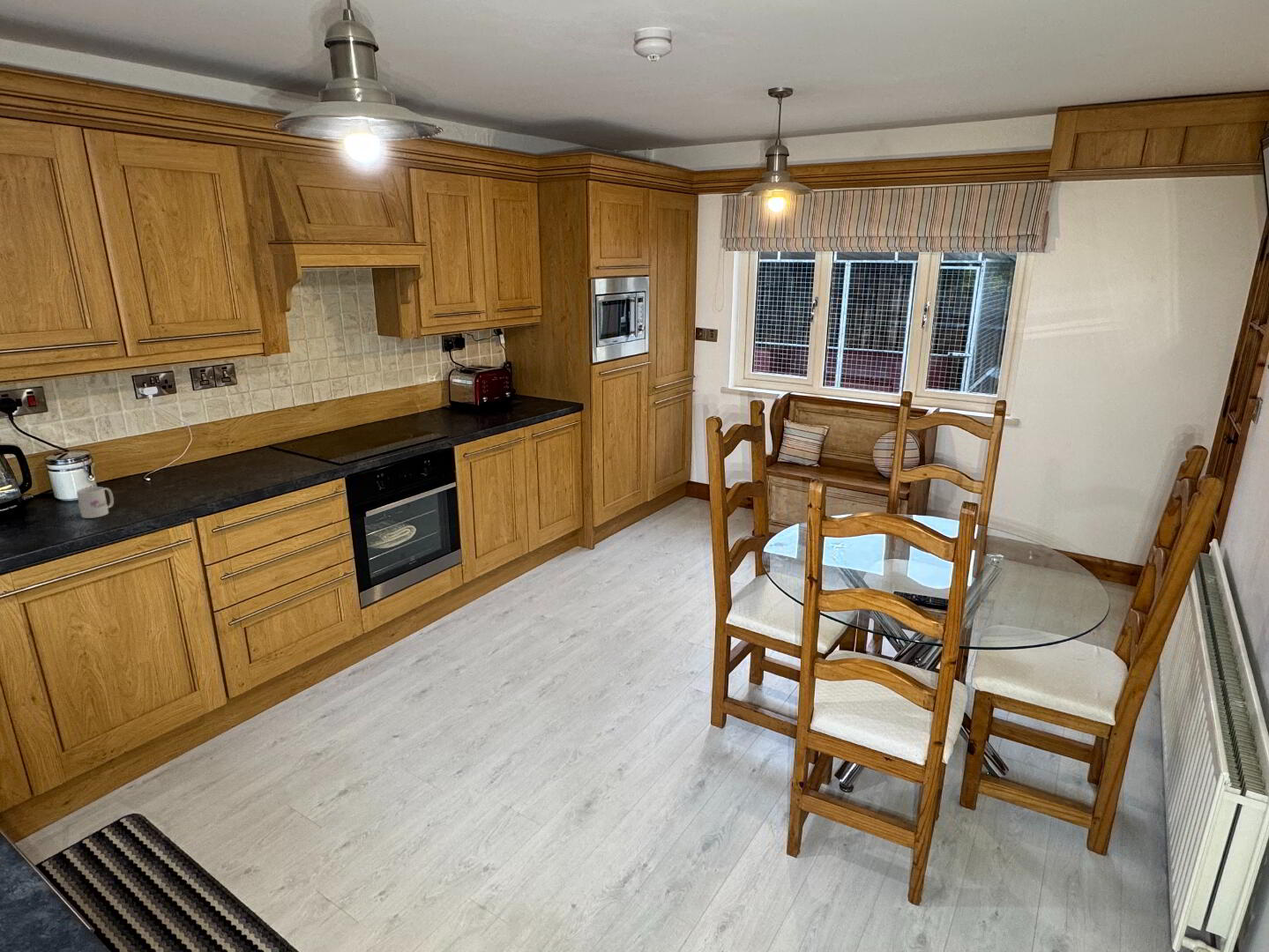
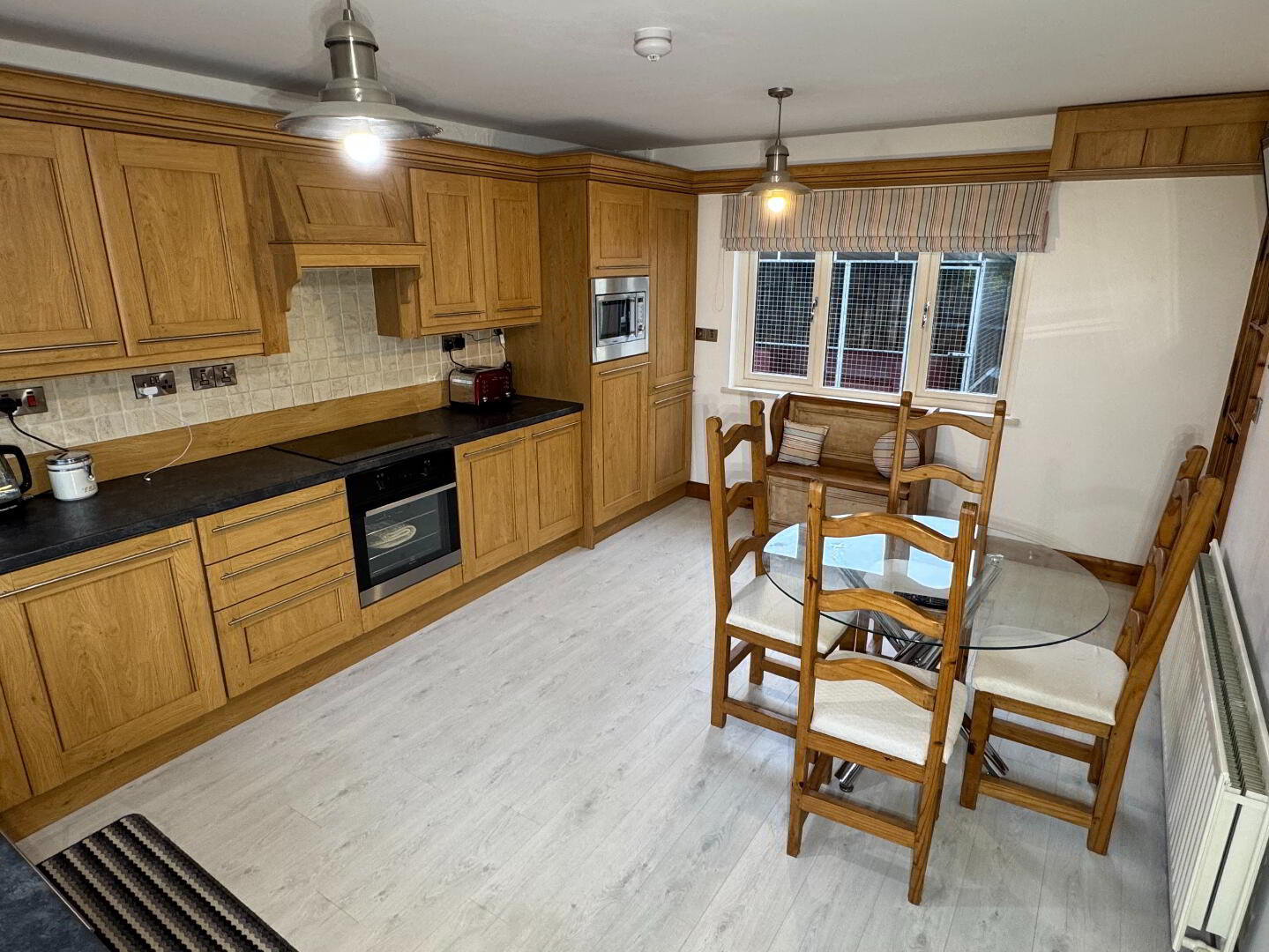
- mug [76,486,115,519]
